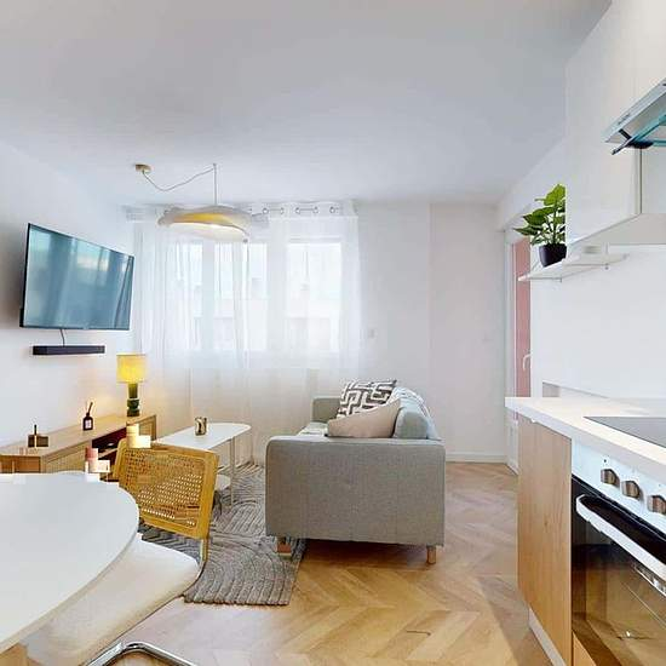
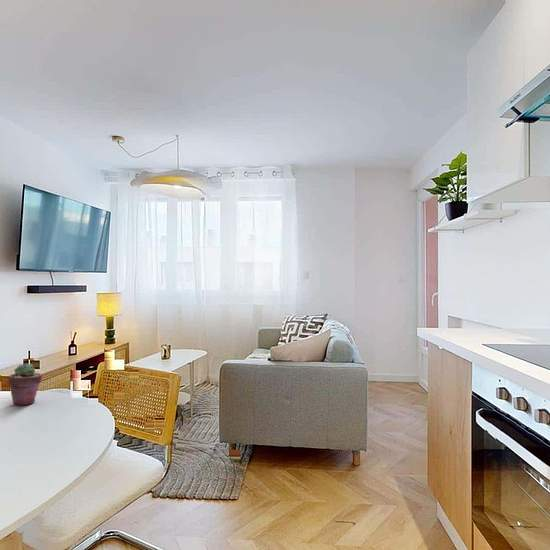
+ potted succulent [7,362,43,407]
